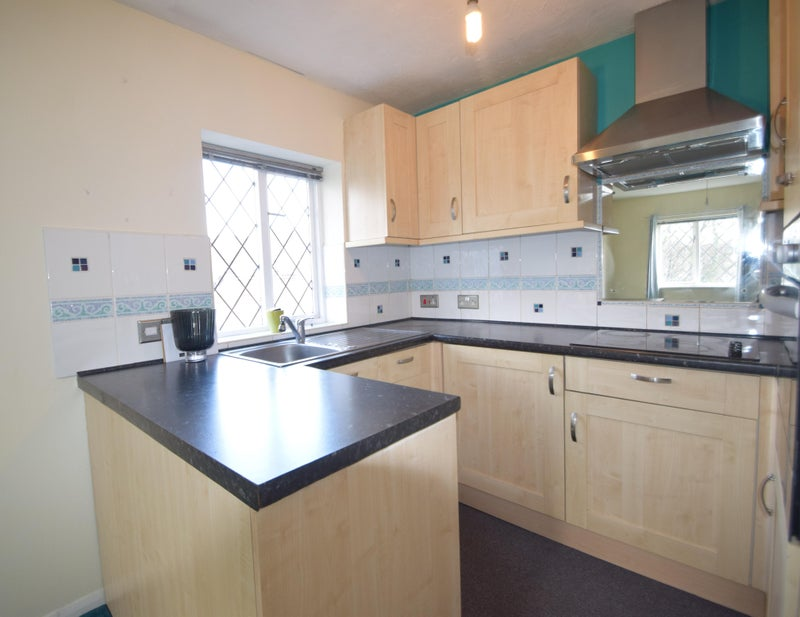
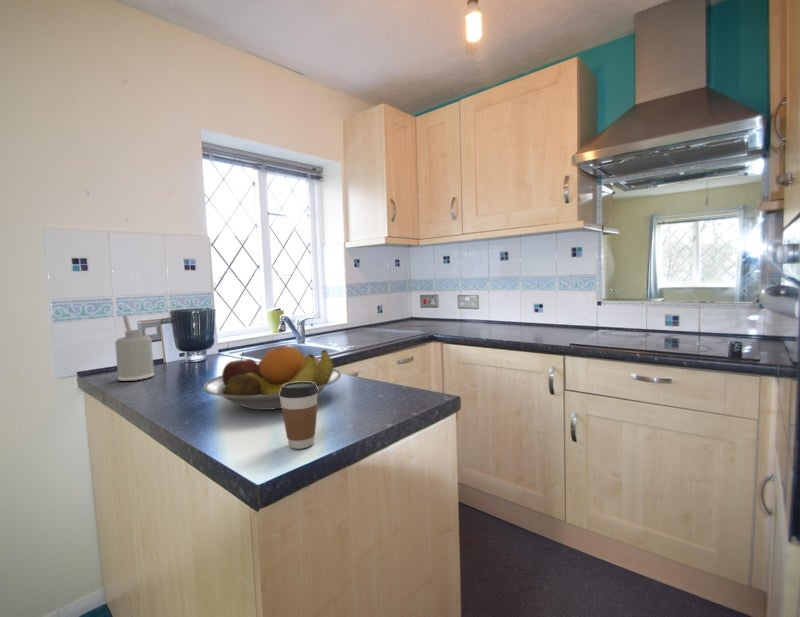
+ soap dispenser [114,314,155,382]
+ coffee cup [280,382,319,450]
+ fruit bowl [202,345,342,411]
